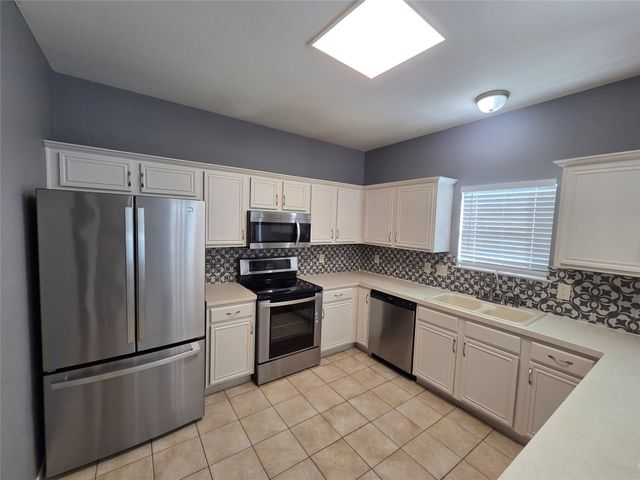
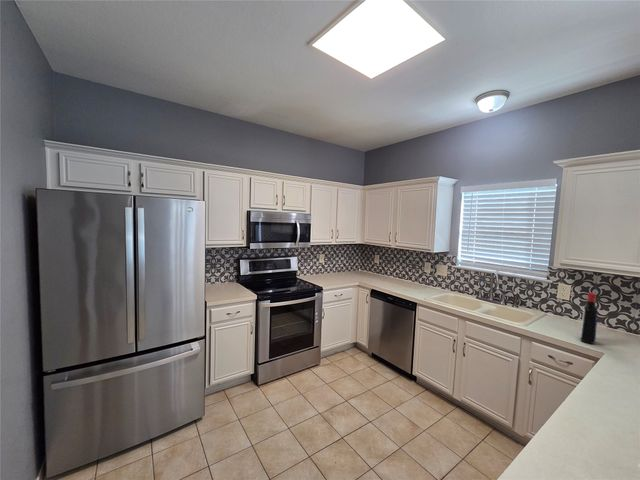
+ liquor bottle [579,291,598,345]
